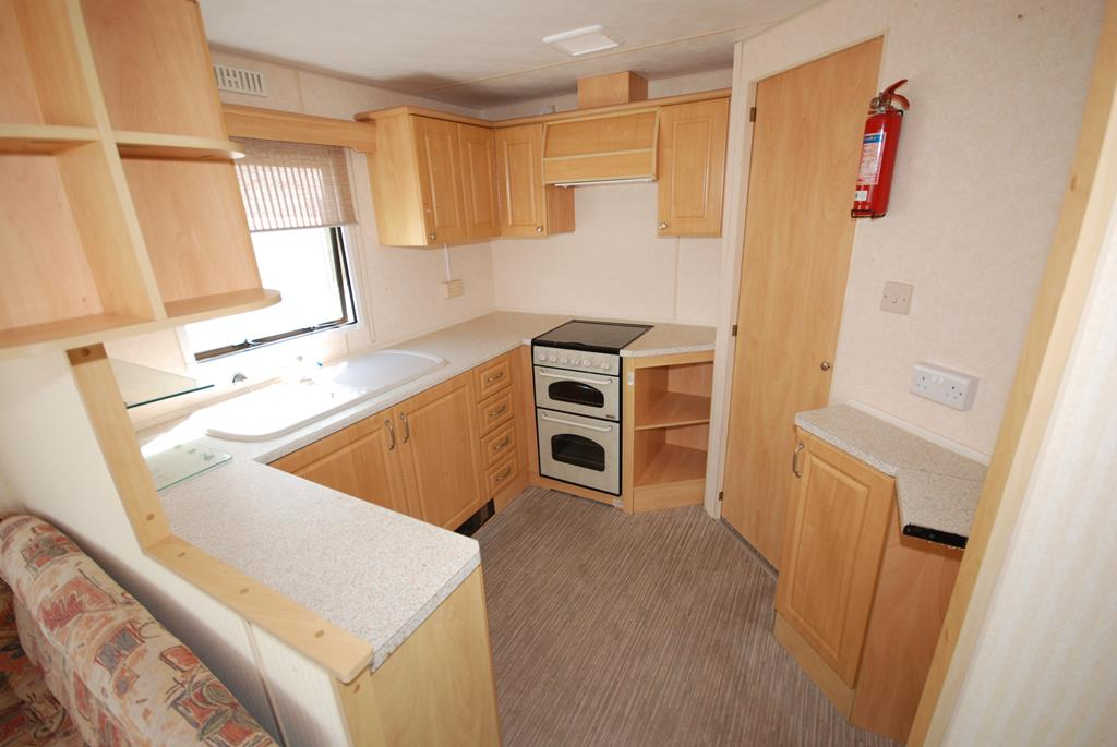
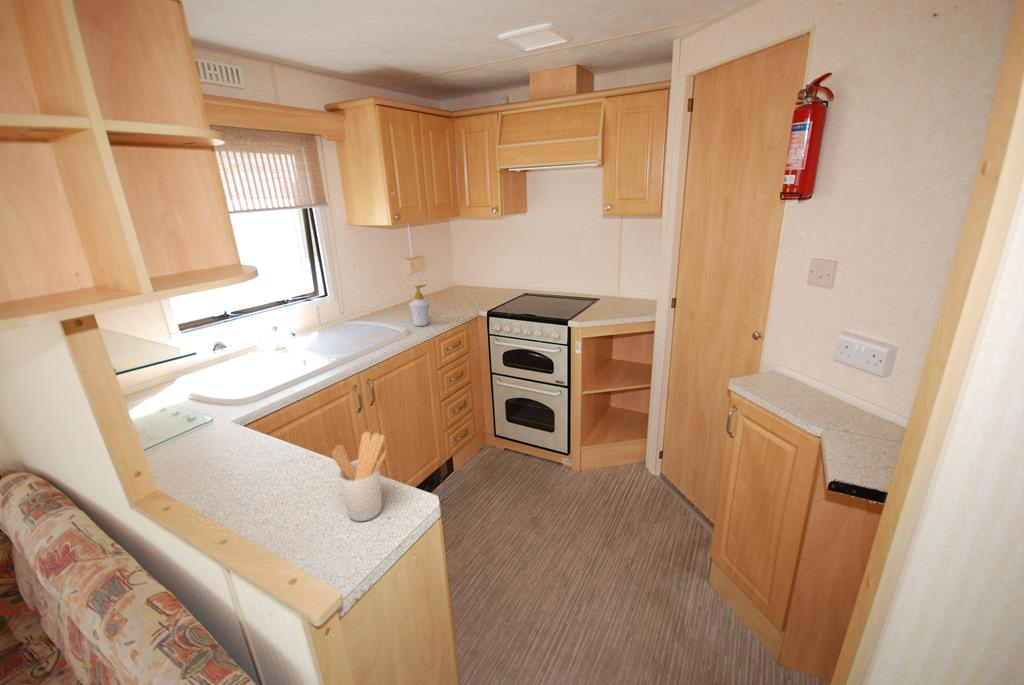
+ utensil holder [331,431,387,522]
+ soap bottle [408,284,431,327]
